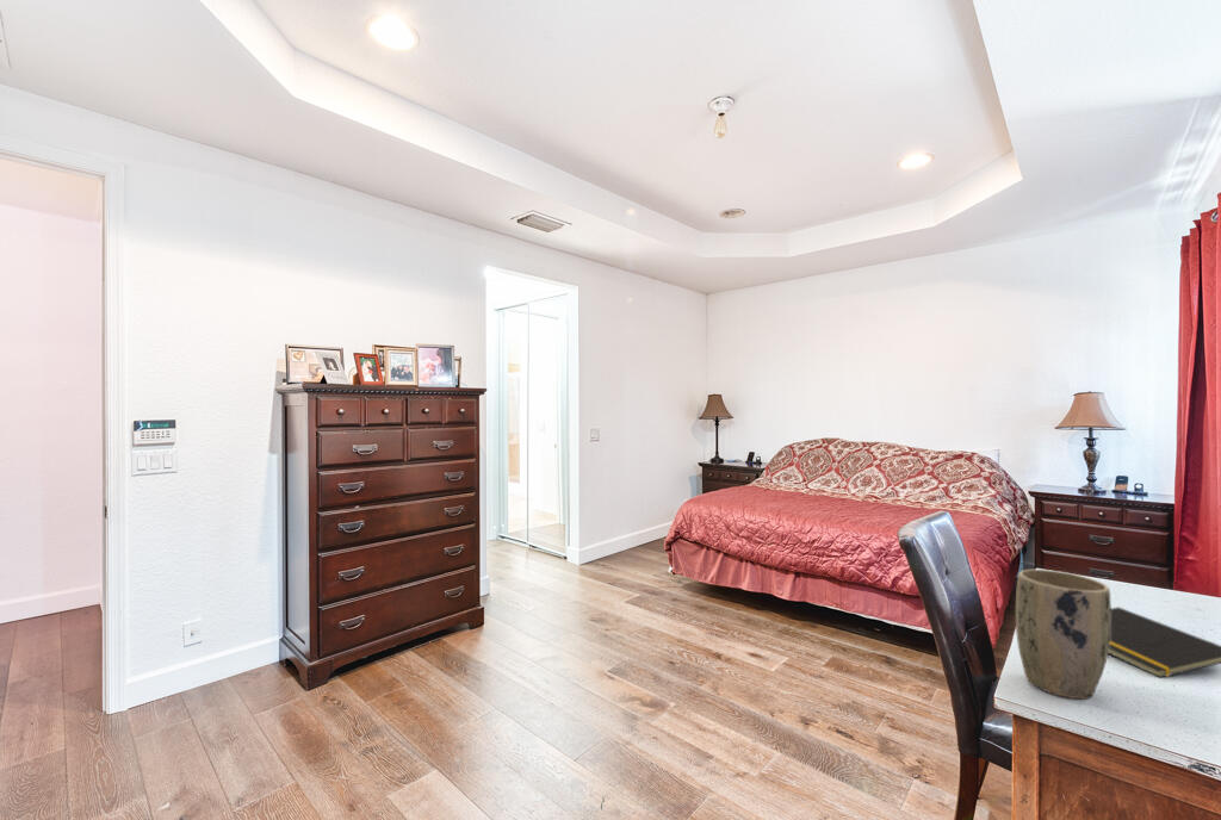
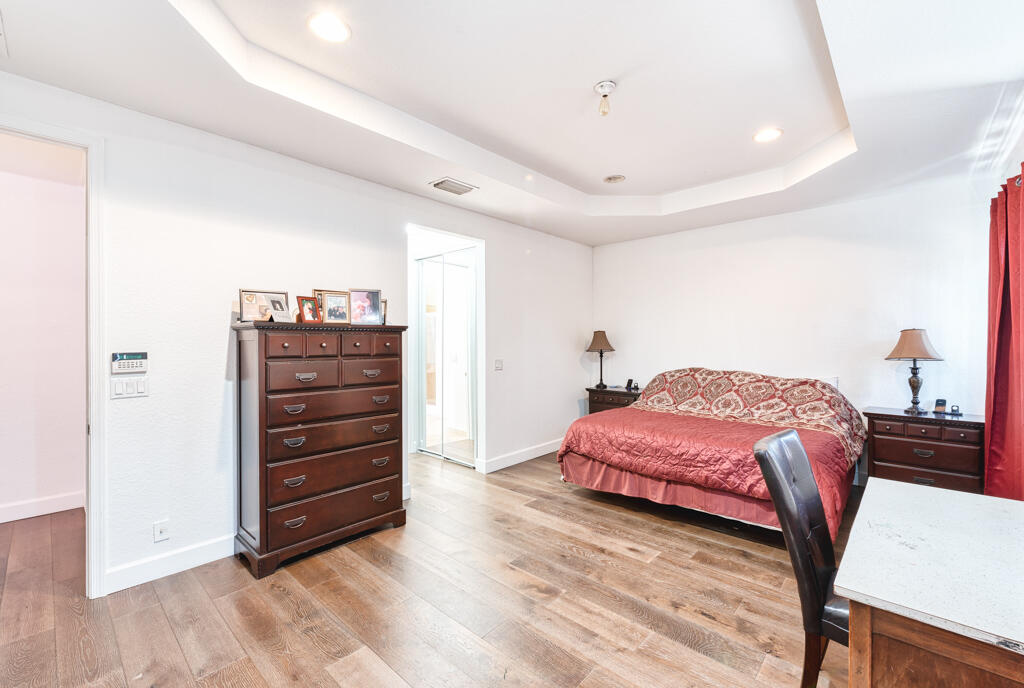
- notepad [1108,605,1221,679]
- plant pot [1015,569,1112,700]
